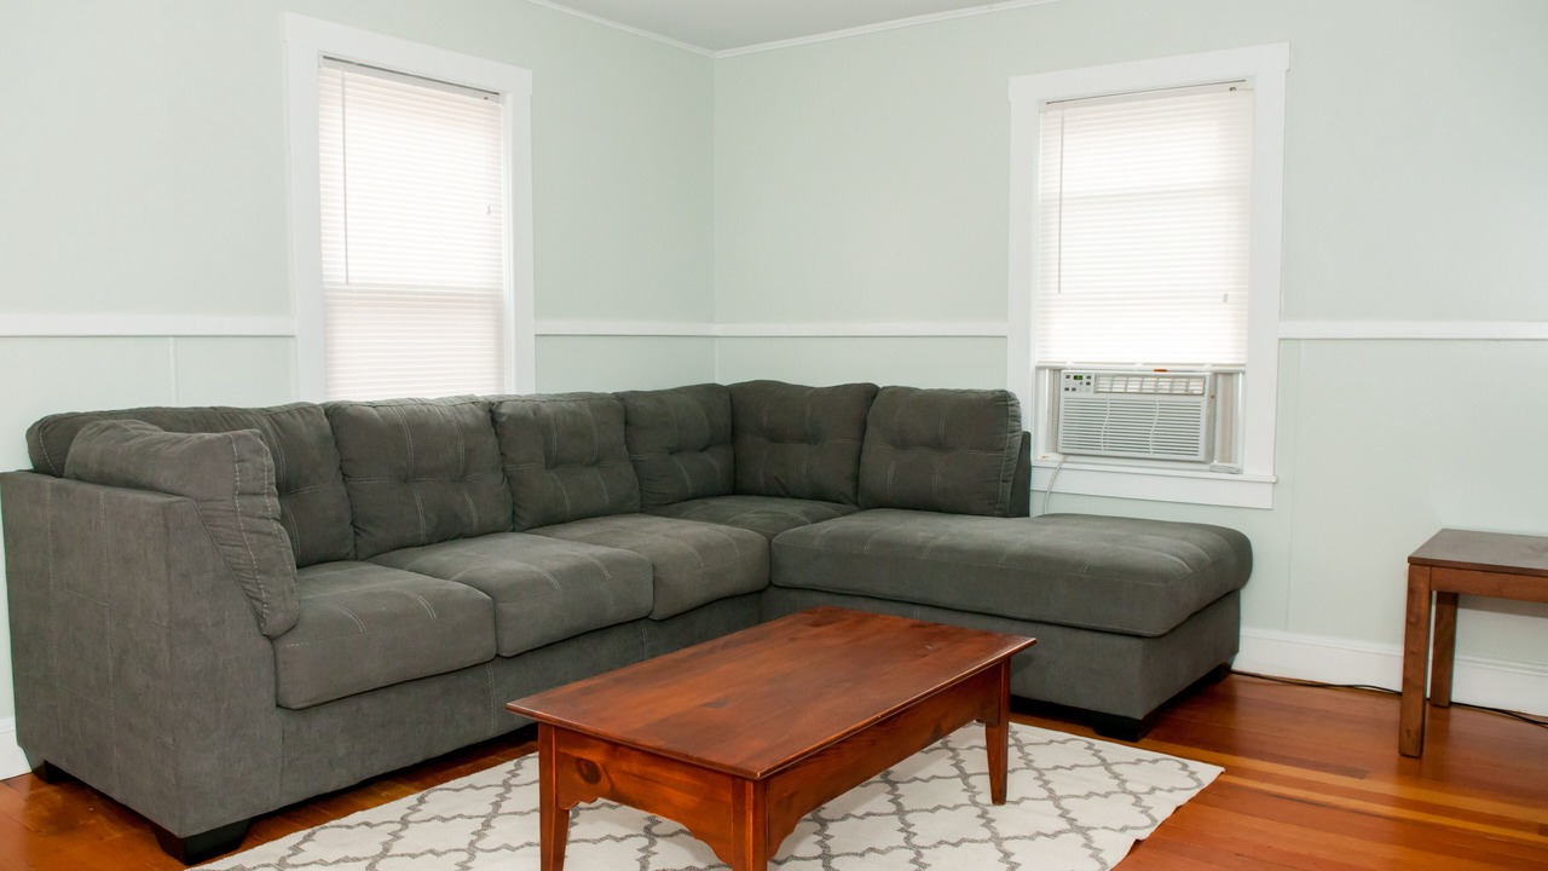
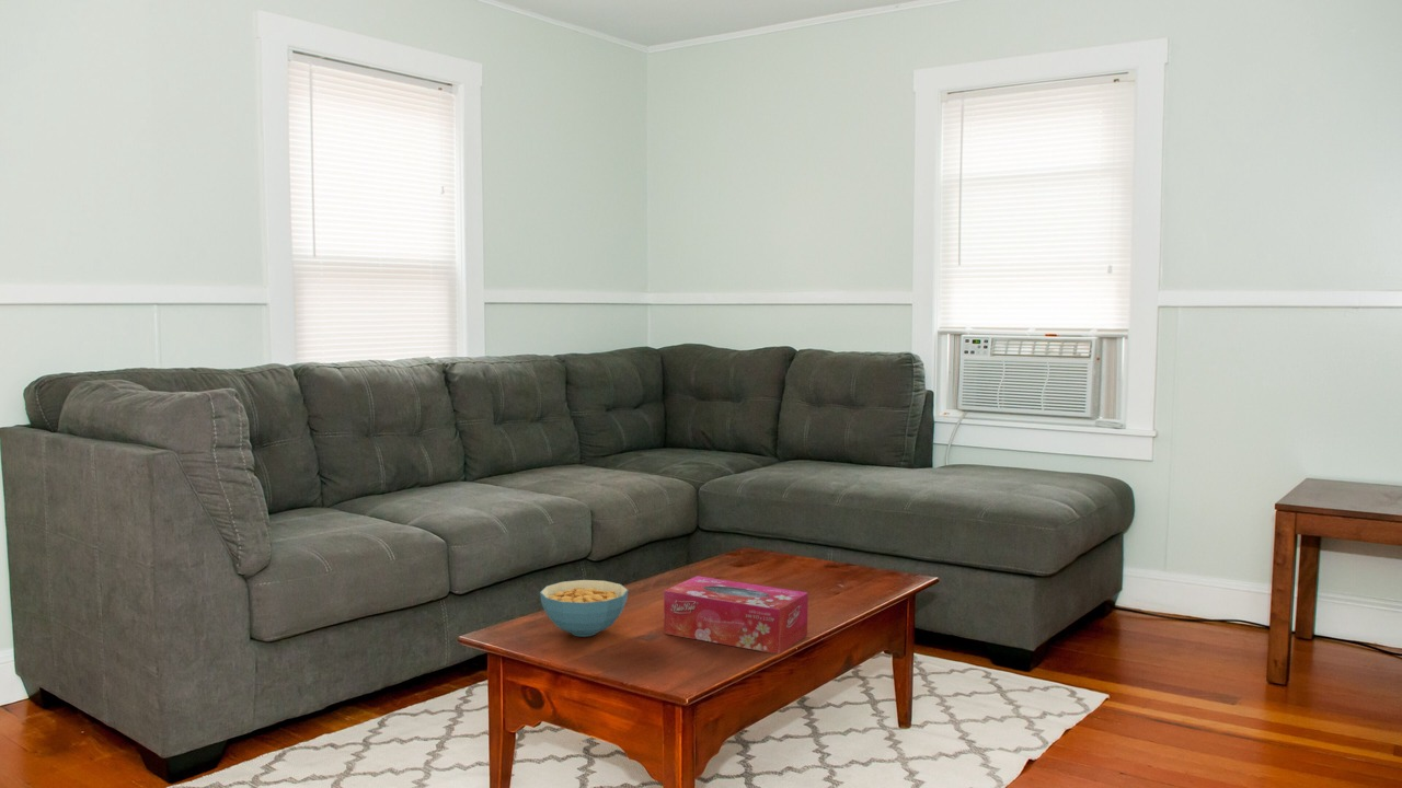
+ tissue box [663,575,809,656]
+ cereal bowl [539,579,629,638]
